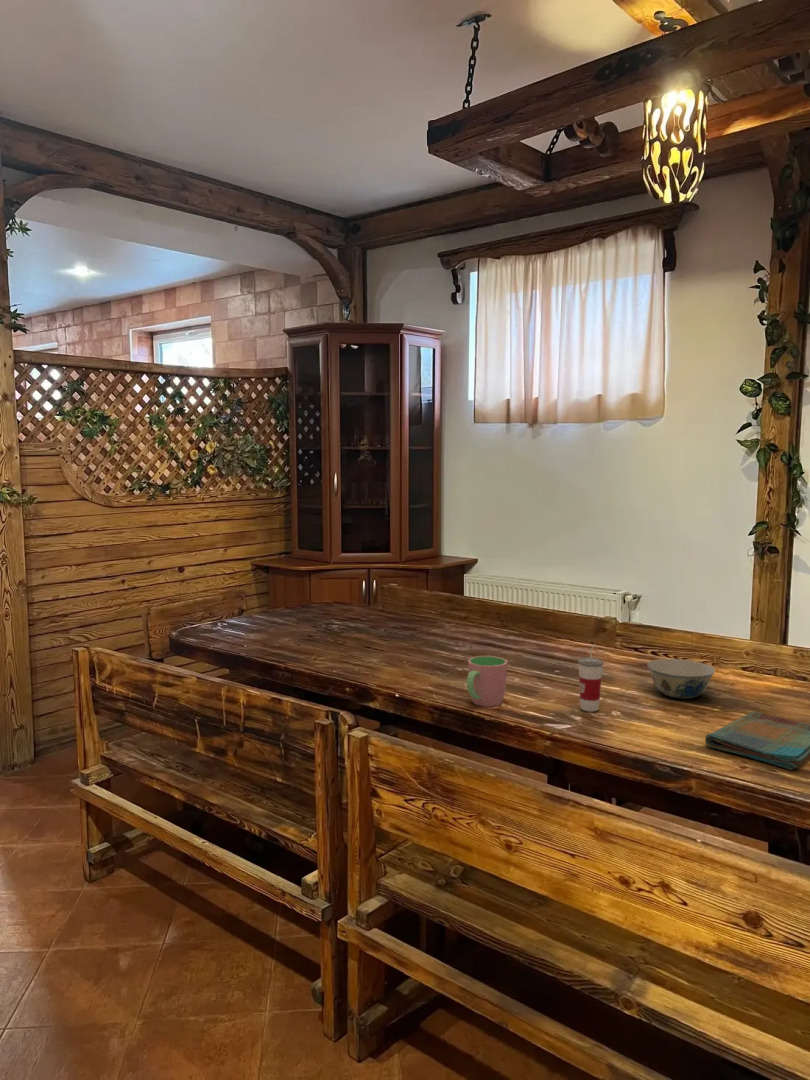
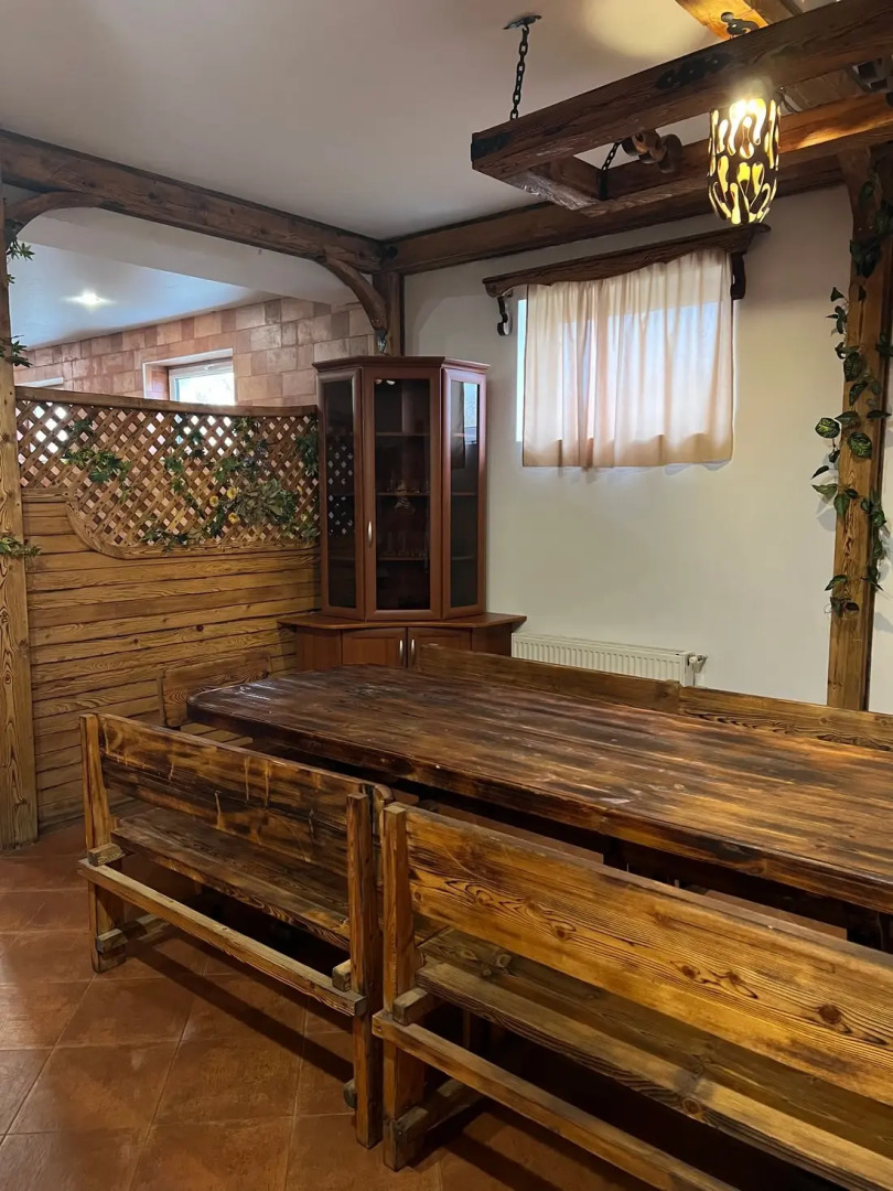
- dish towel [704,710,810,771]
- cup [466,655,508,708]
- cup [577,643,605,712]
- chinaware [646,658,716,700]
